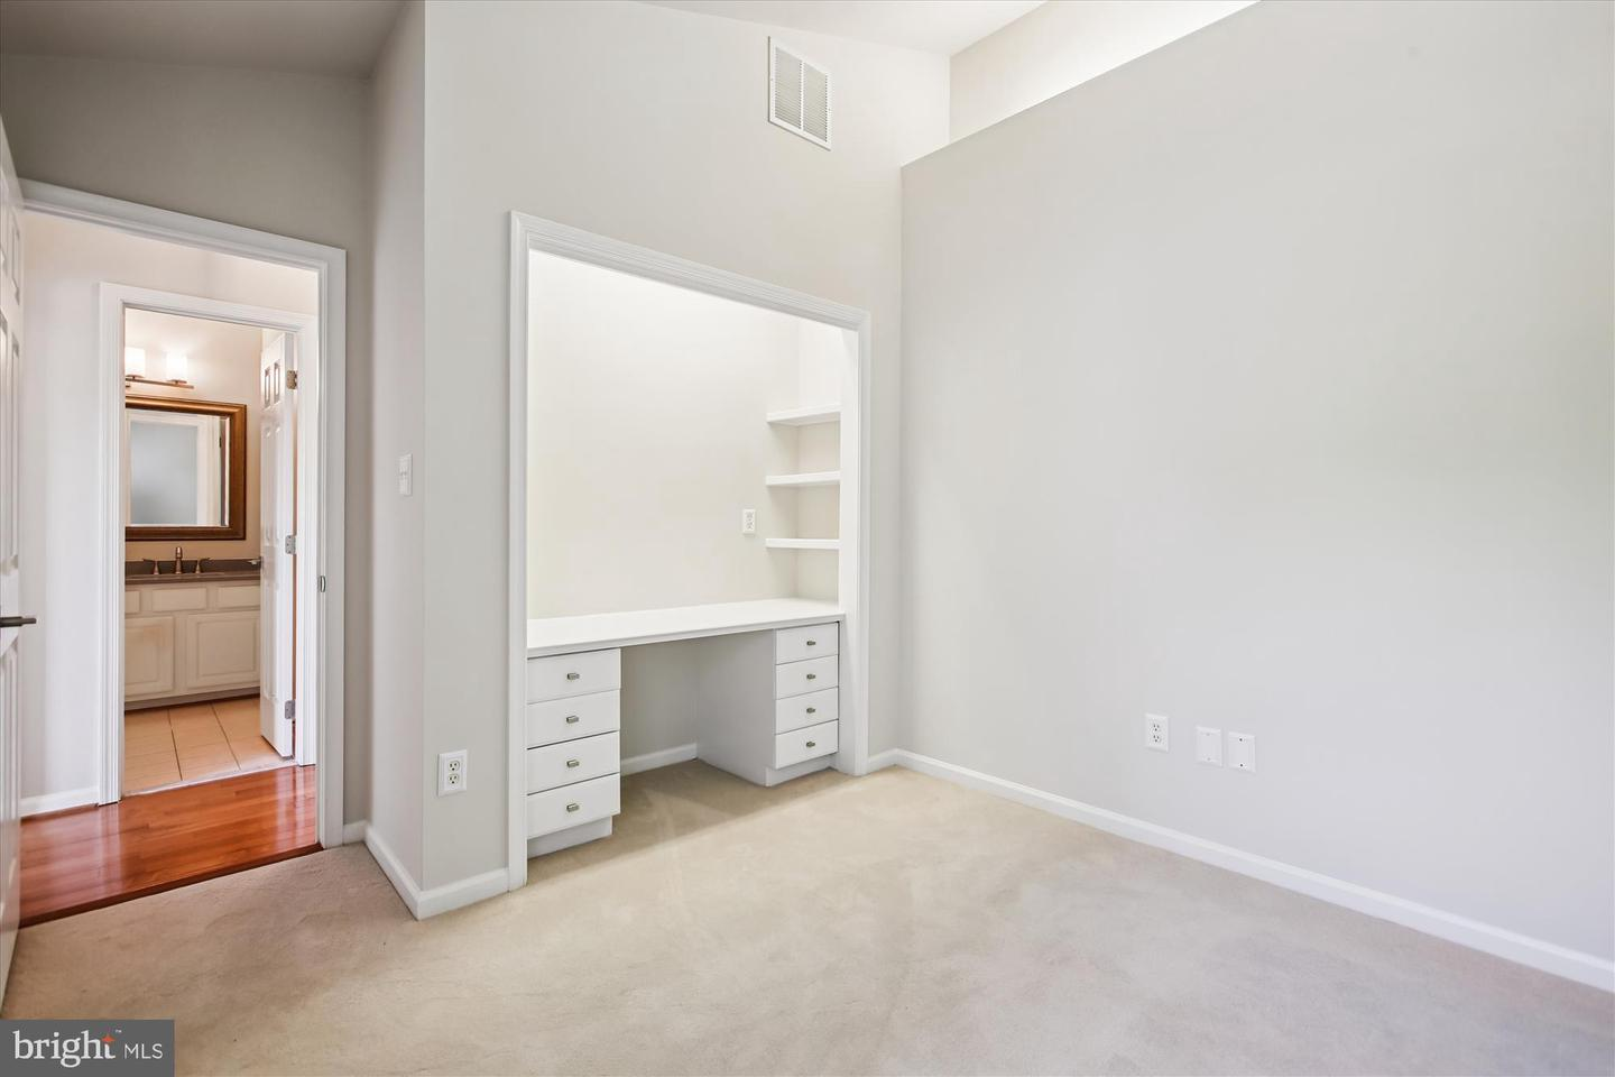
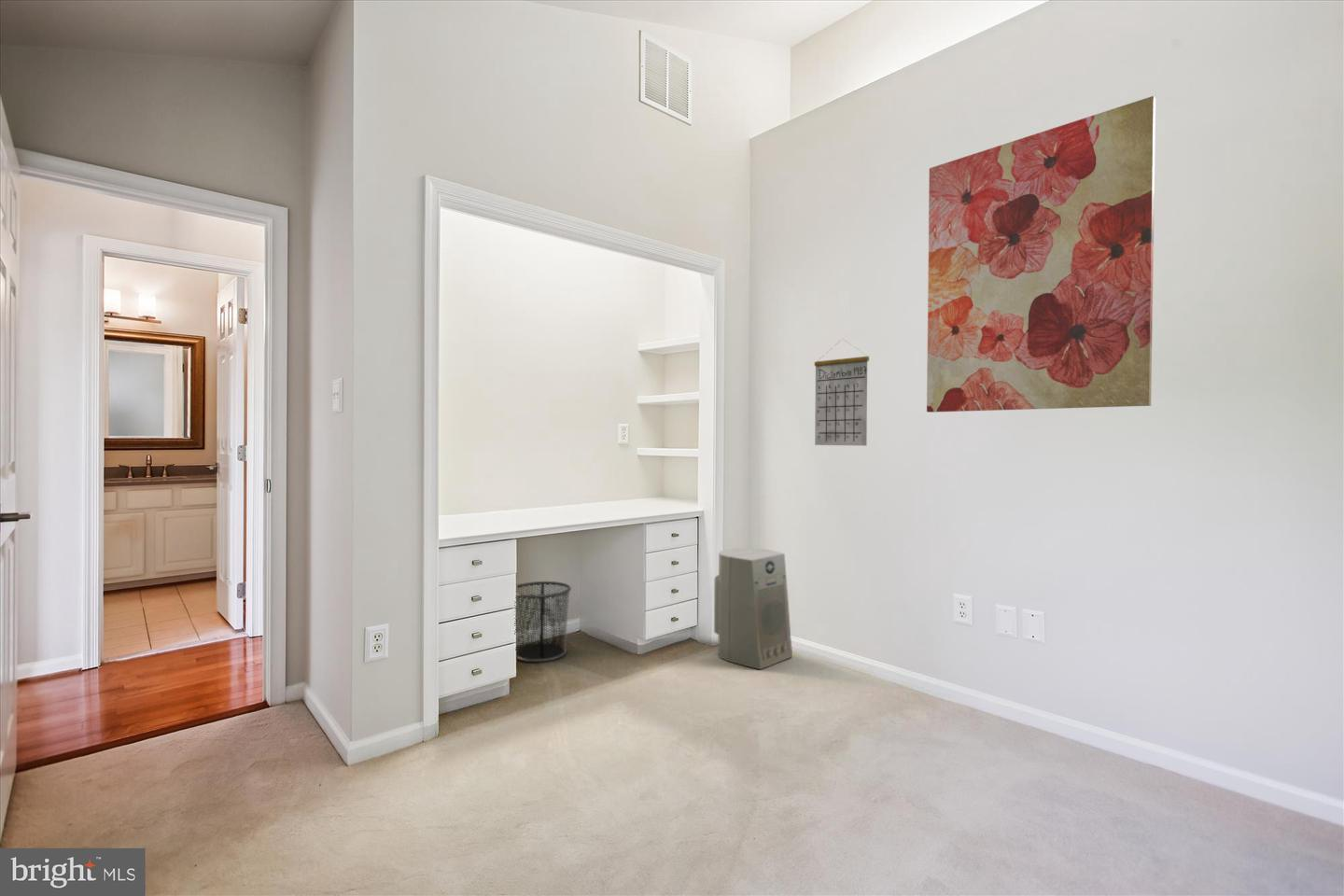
+ waste bin [515,581,572,663]
+ calendar [813,339,870,447]
+ wall art [926,95,1156,413]
+ fan [713,547,793,670]
